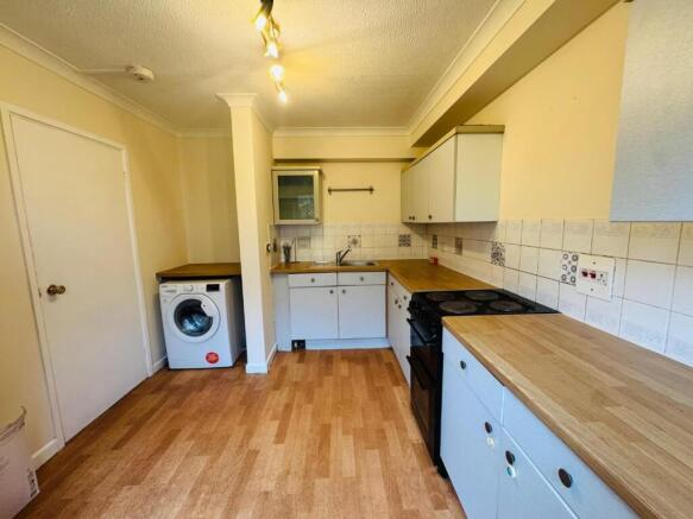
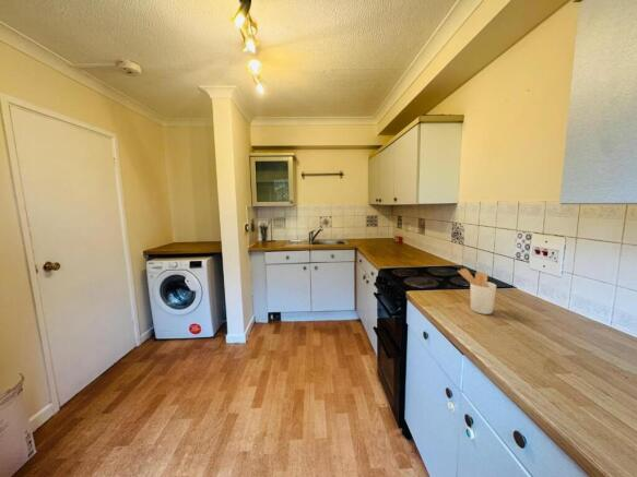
+ utensil holder [457,267,497,315]
